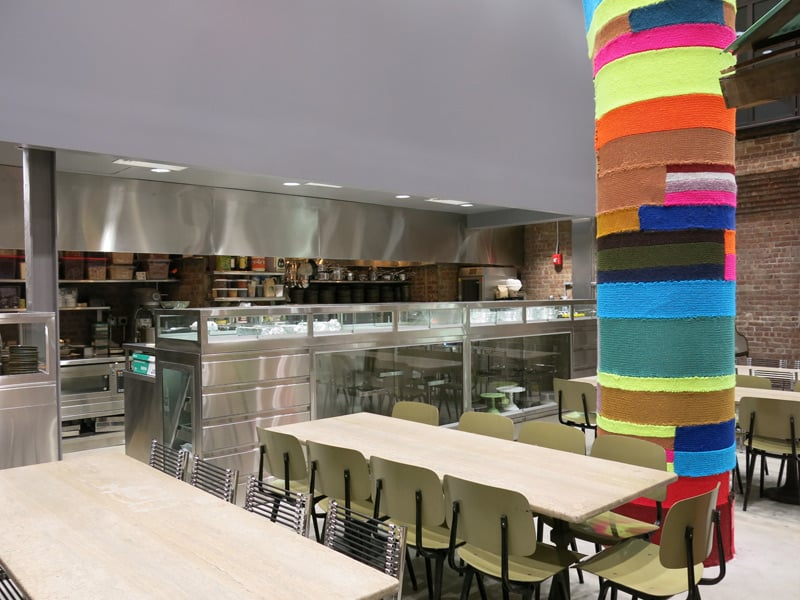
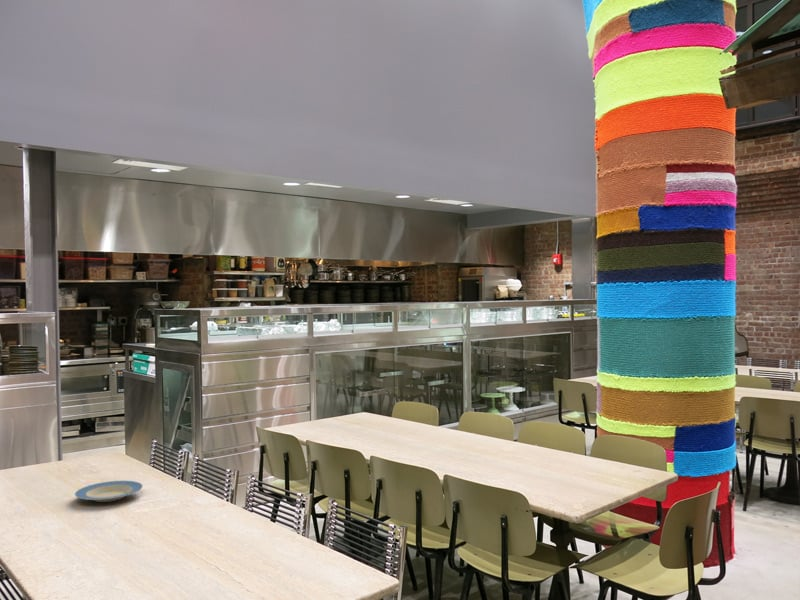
+ plate [74,480,144,503]
